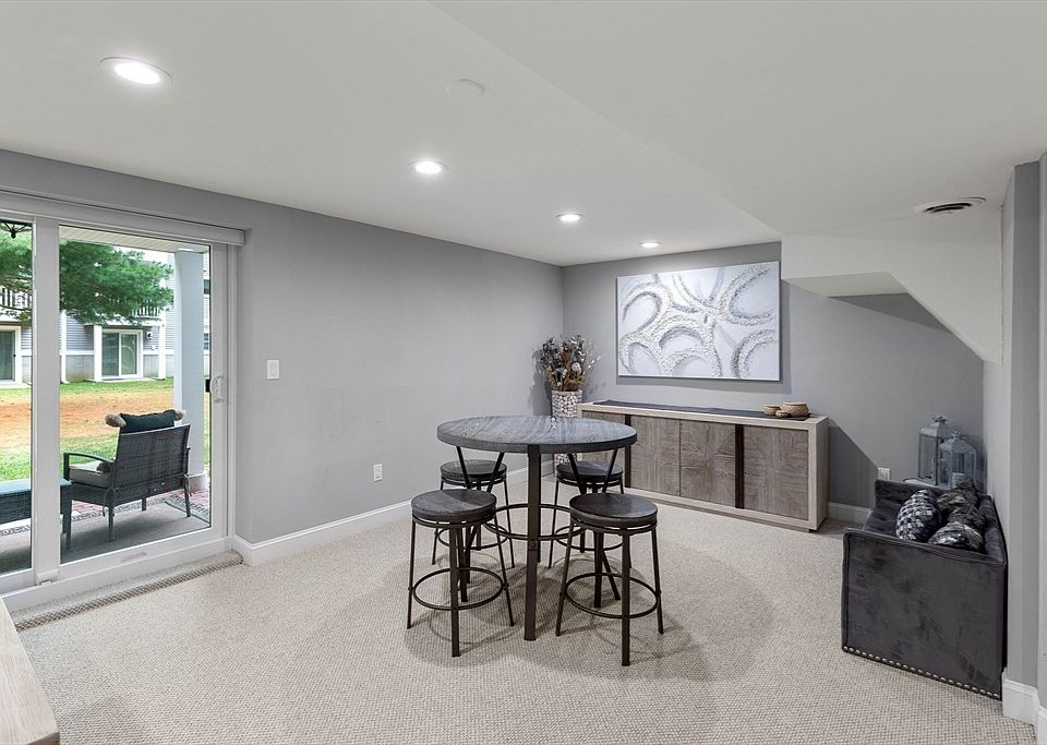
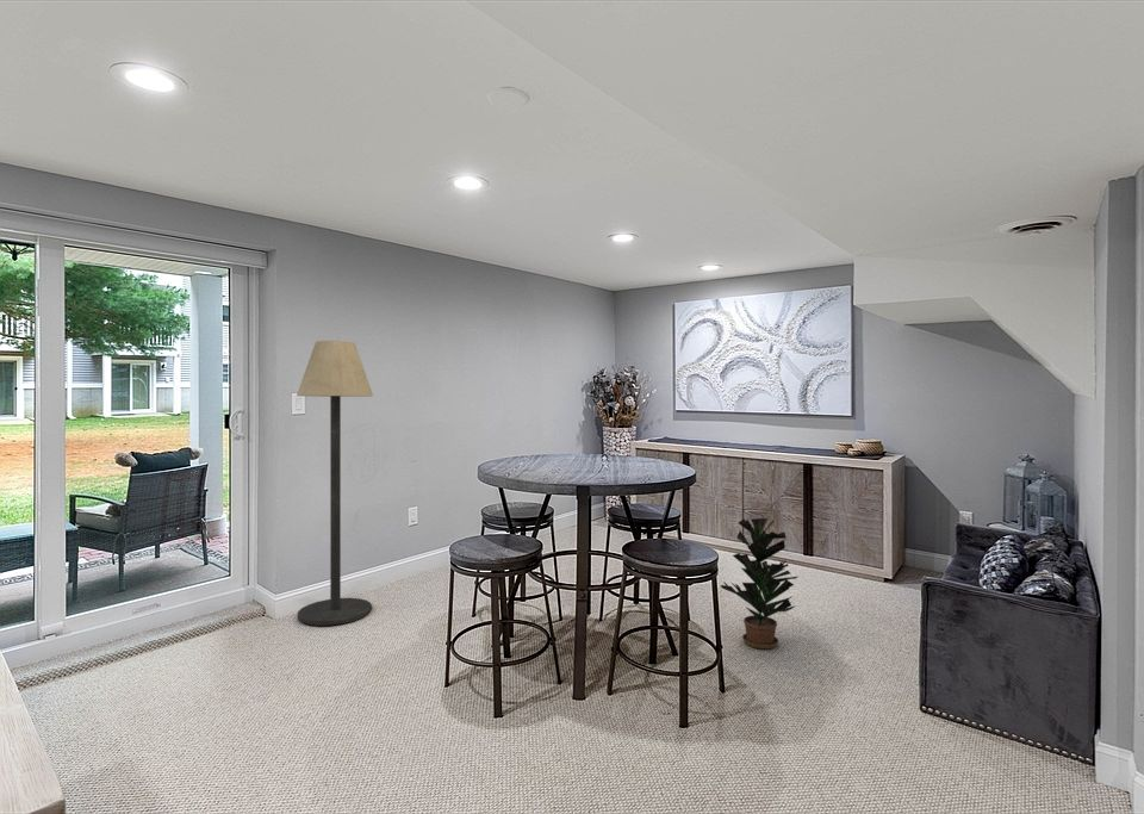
+ potted plant [720,517,798,650]
+ floor lamp [296,340,374,627]
